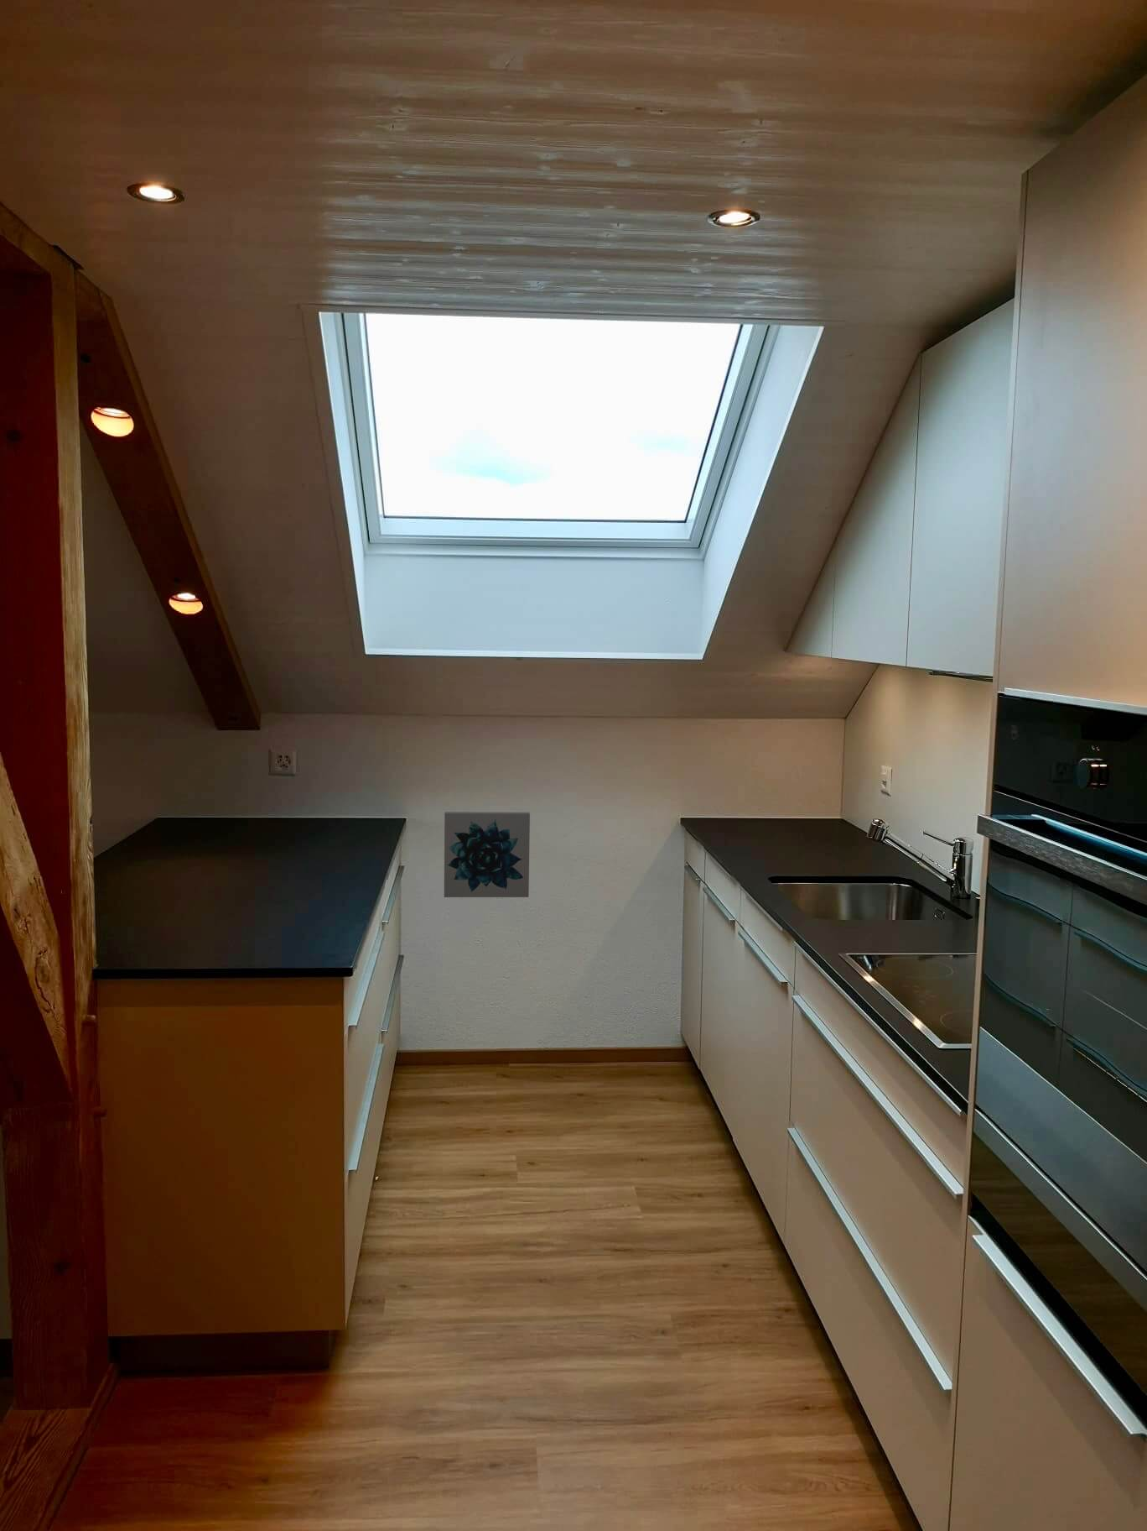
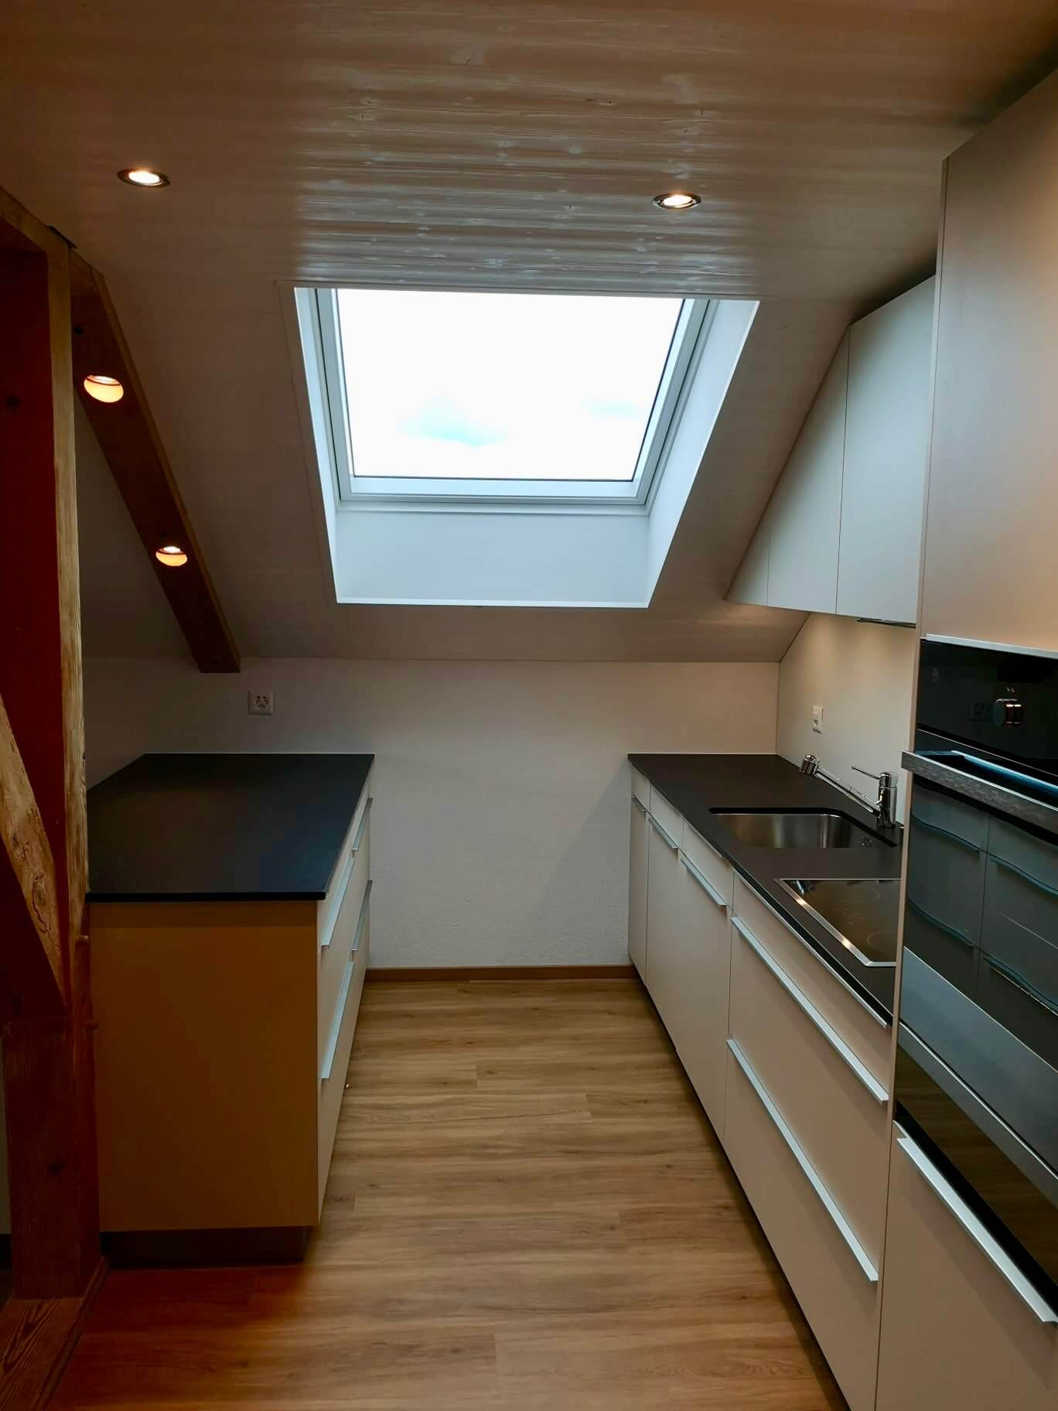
- wall art [443,811,531,898]
